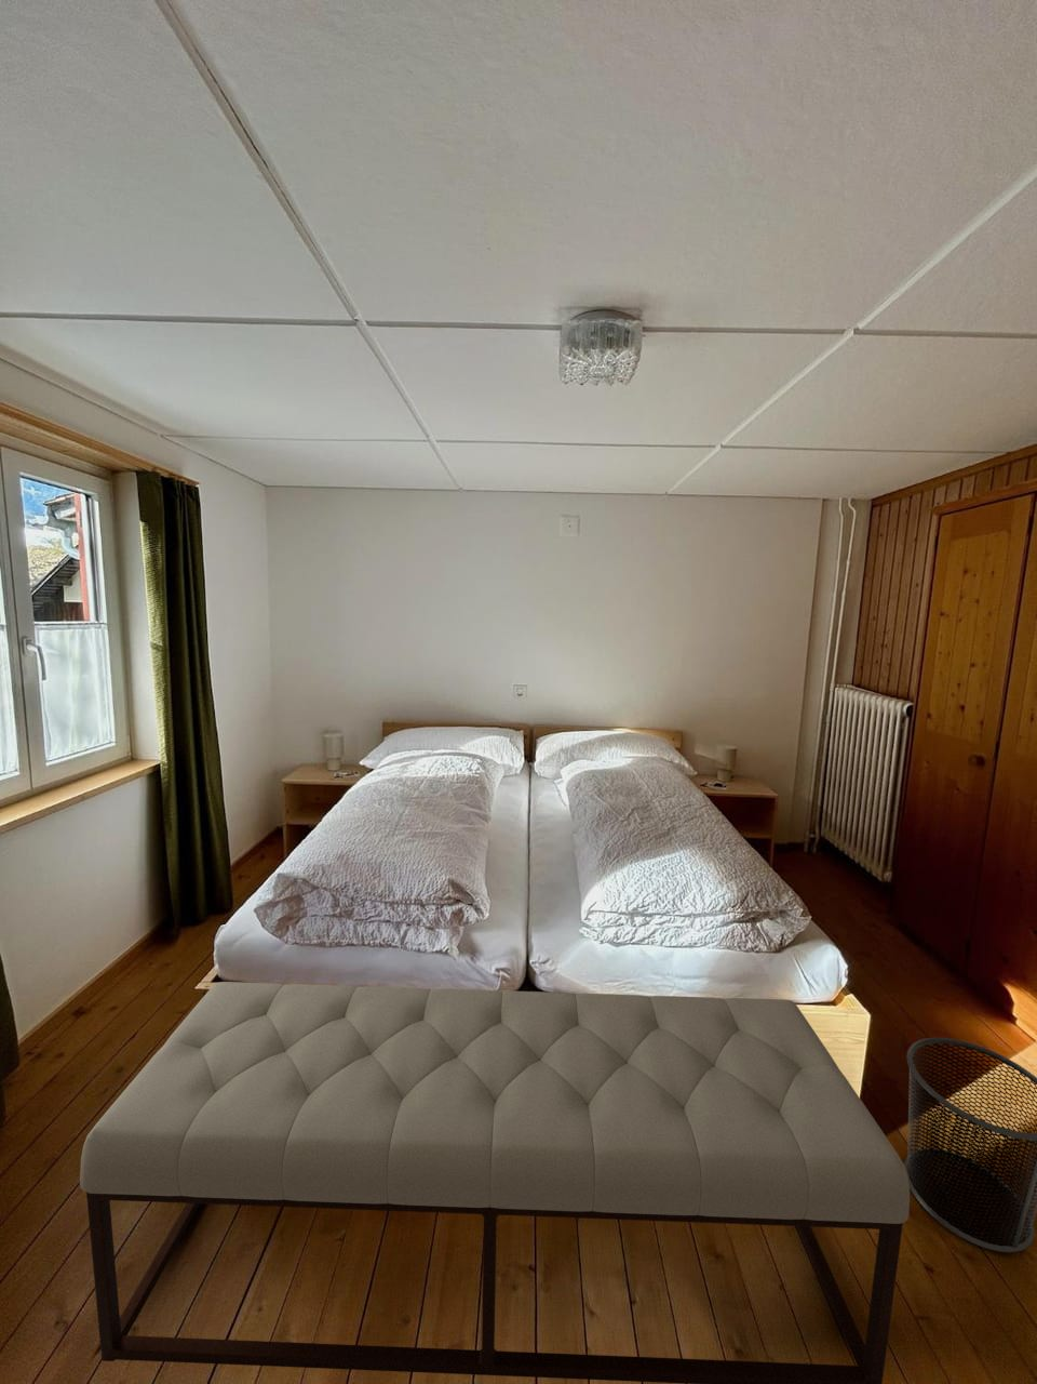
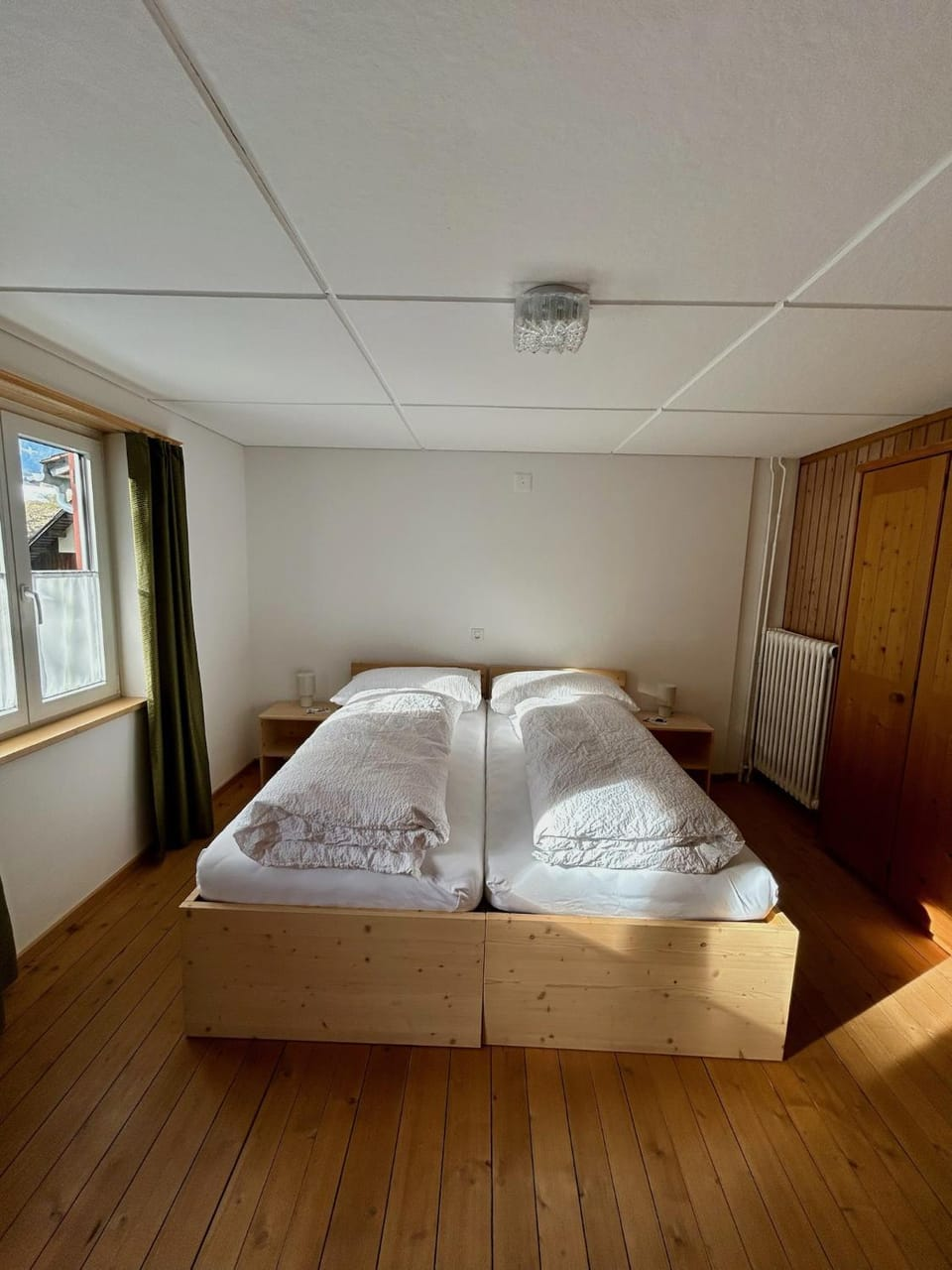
- waste bin [903,1037,1037,1253]
- bench [78,981,911,1384]
